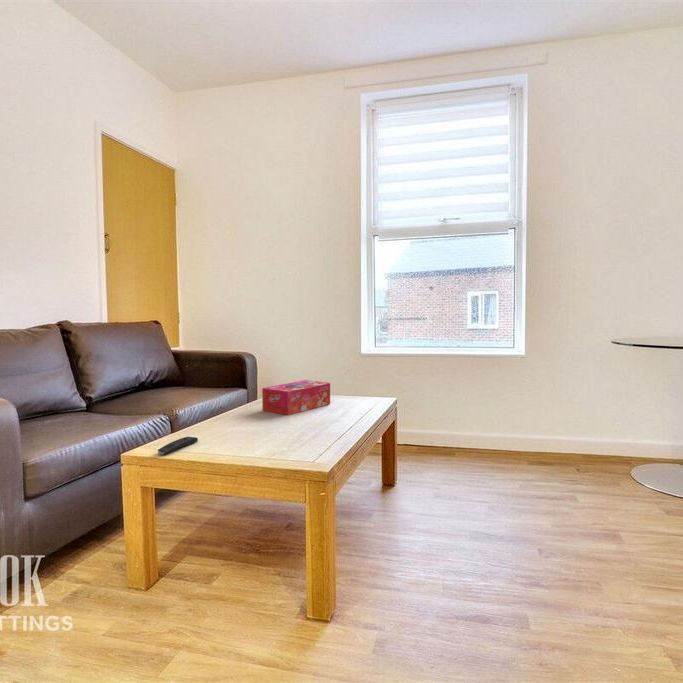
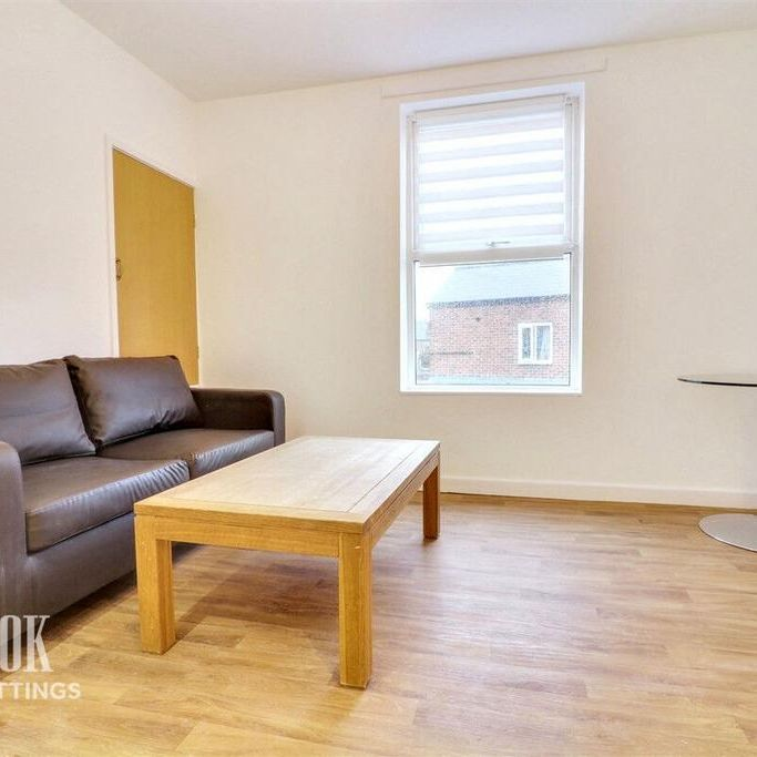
- remote control [157,436,199,456]
- tissue box [261,379,331,416]
